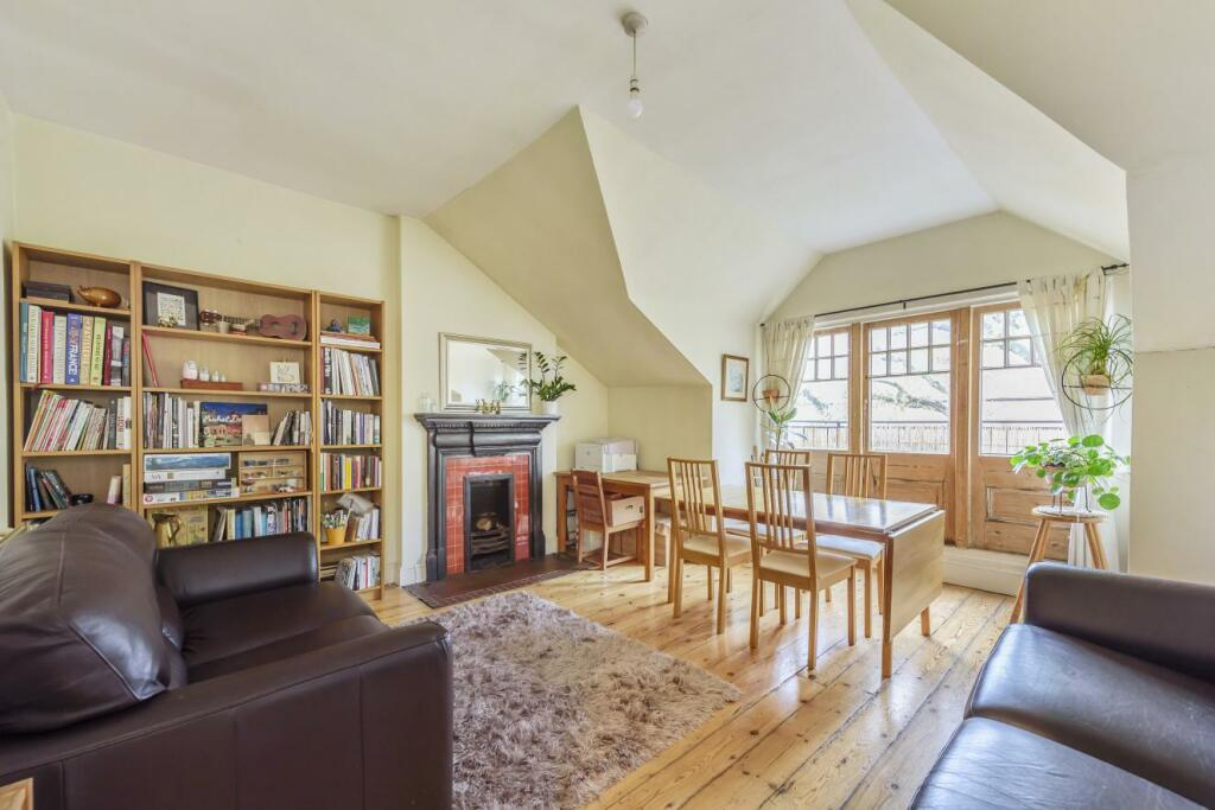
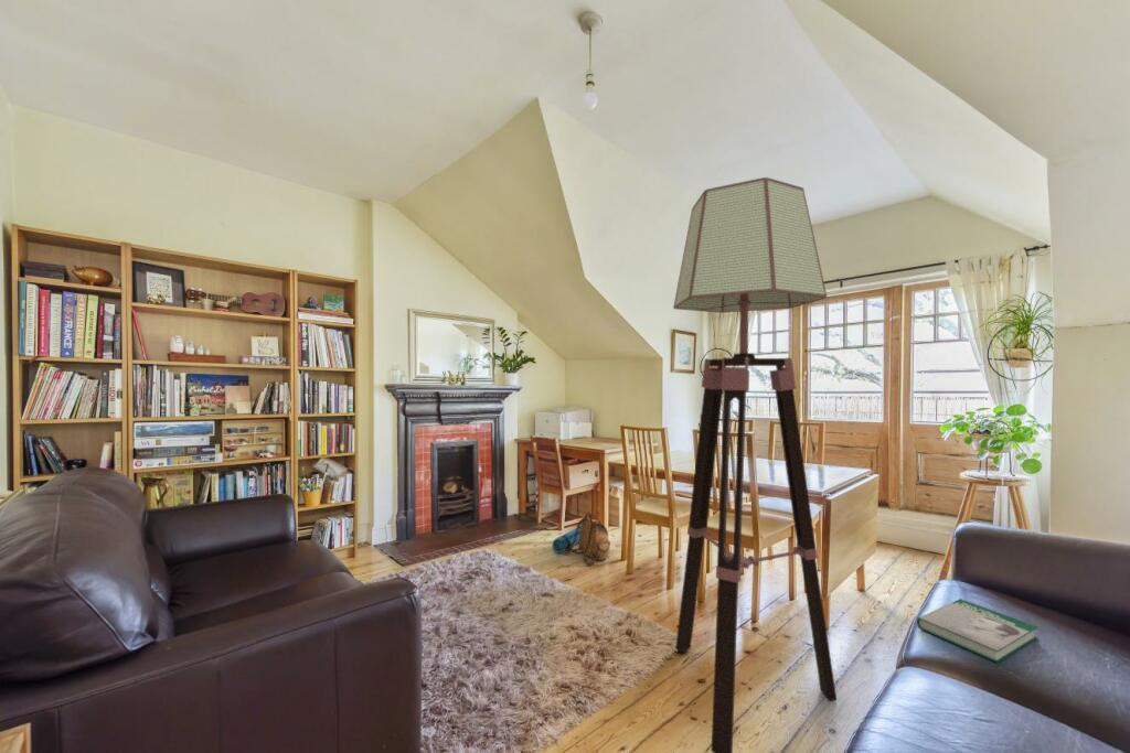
+ book [916,598,1038,664]
+ floor lamp [672,176,838,753]
+ backpack [552,512,611,567]
